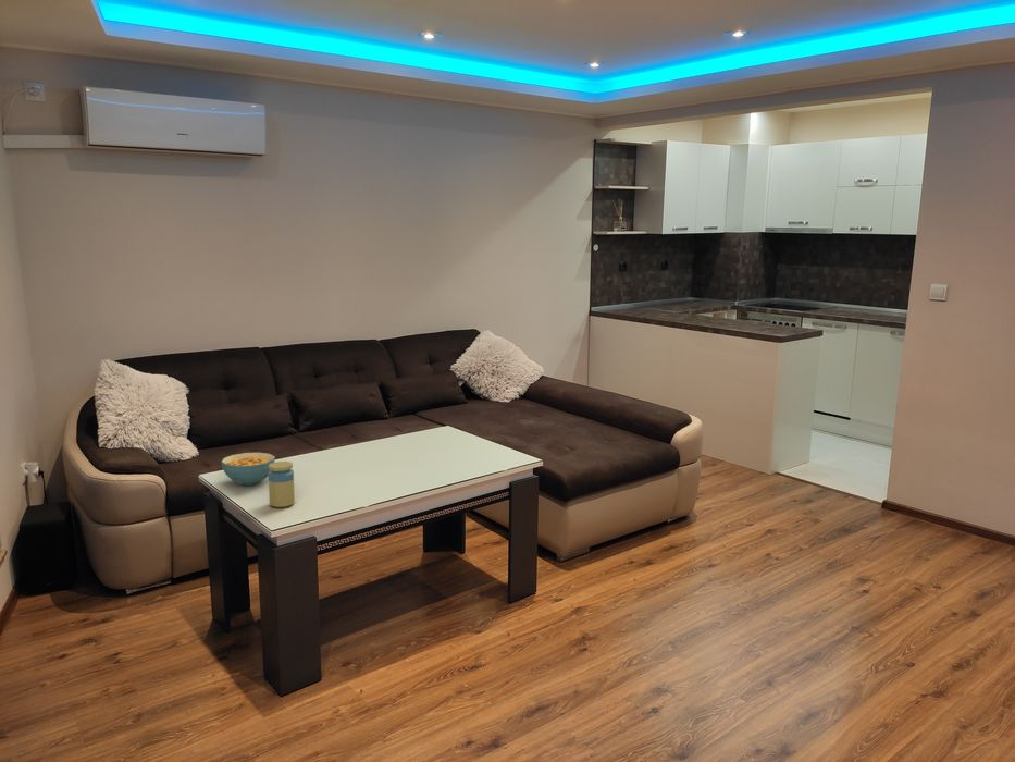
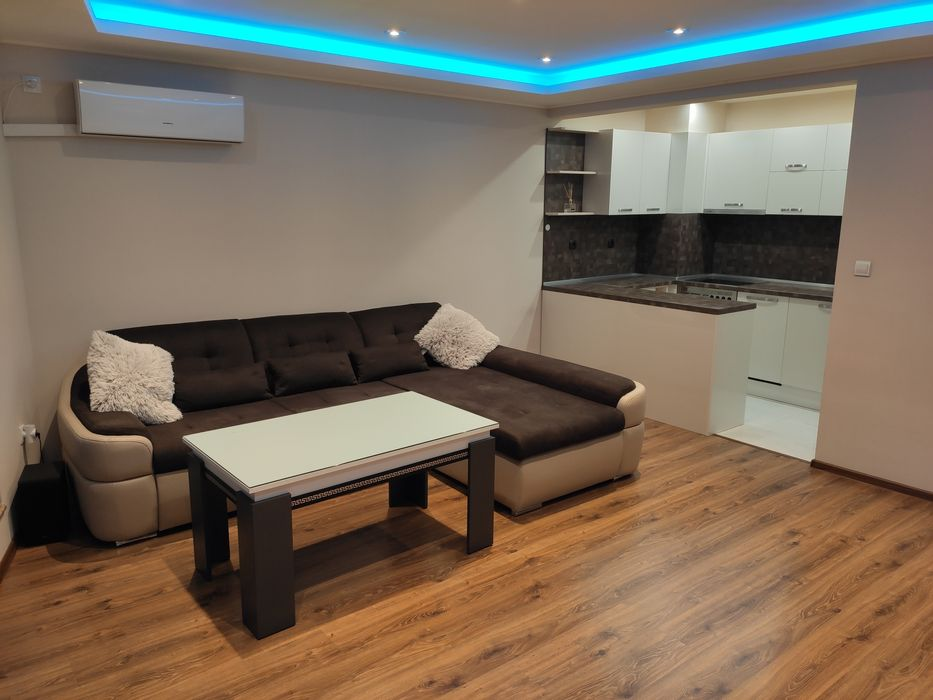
- jar [268,460,296,508]
- cereal bowl [221,452,276,487]
